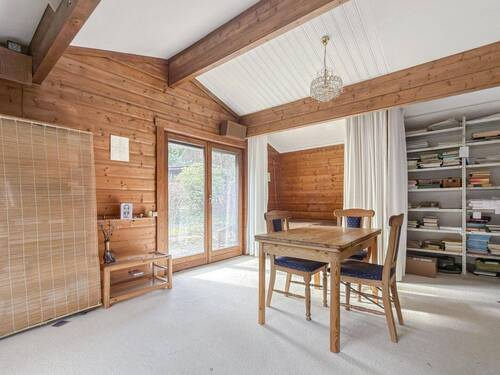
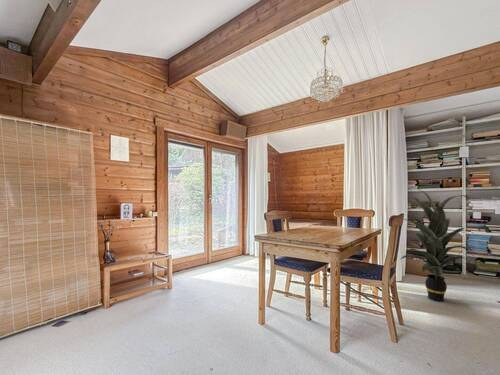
+ indoor plant [400,188,477,303]
